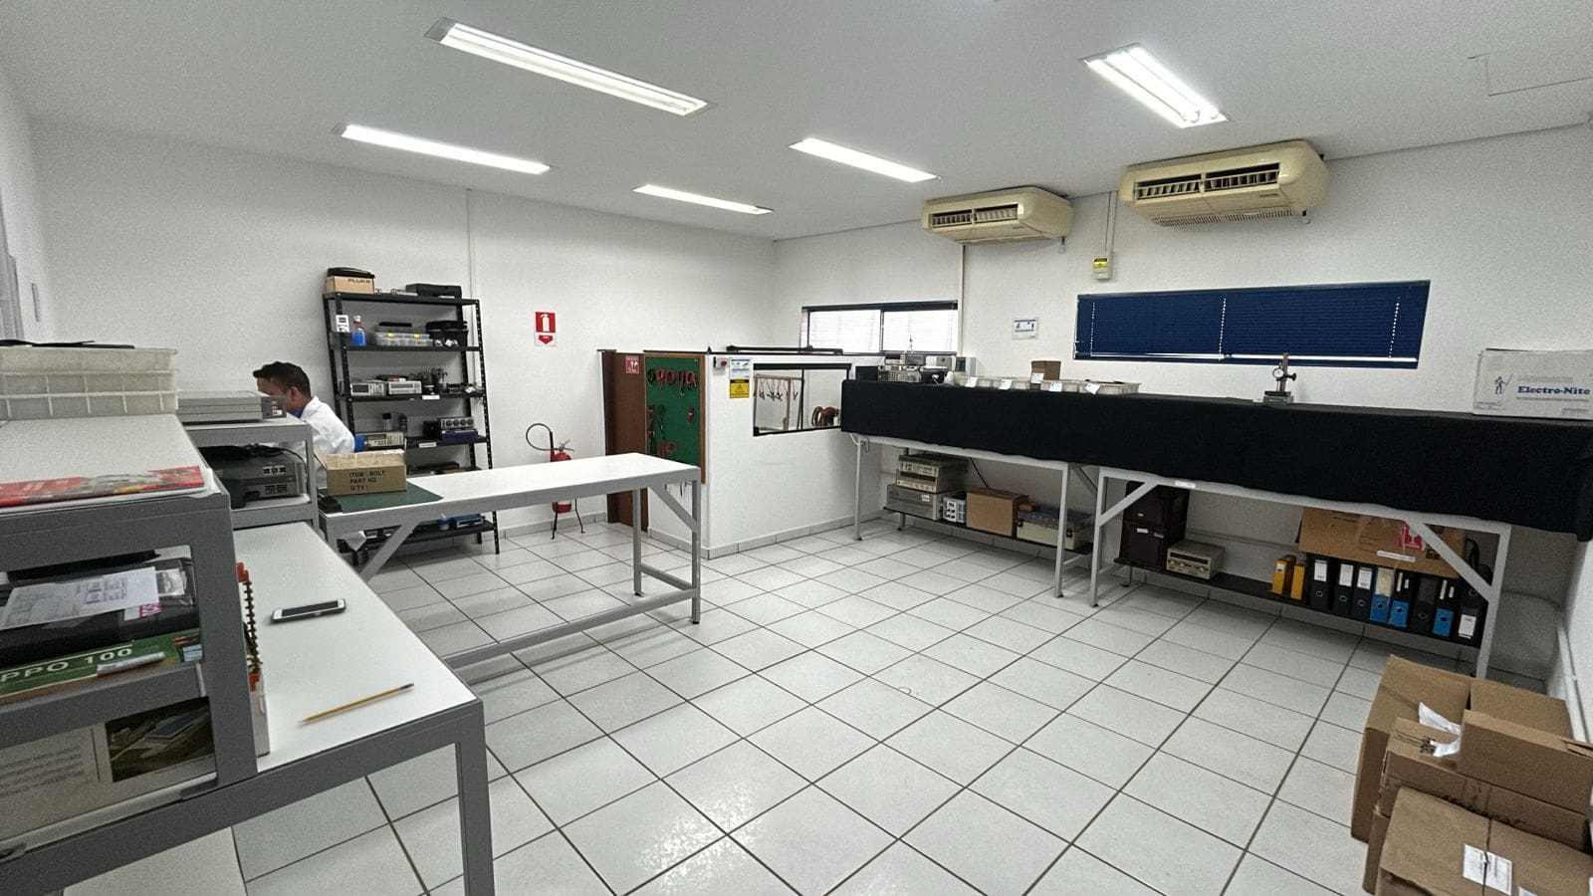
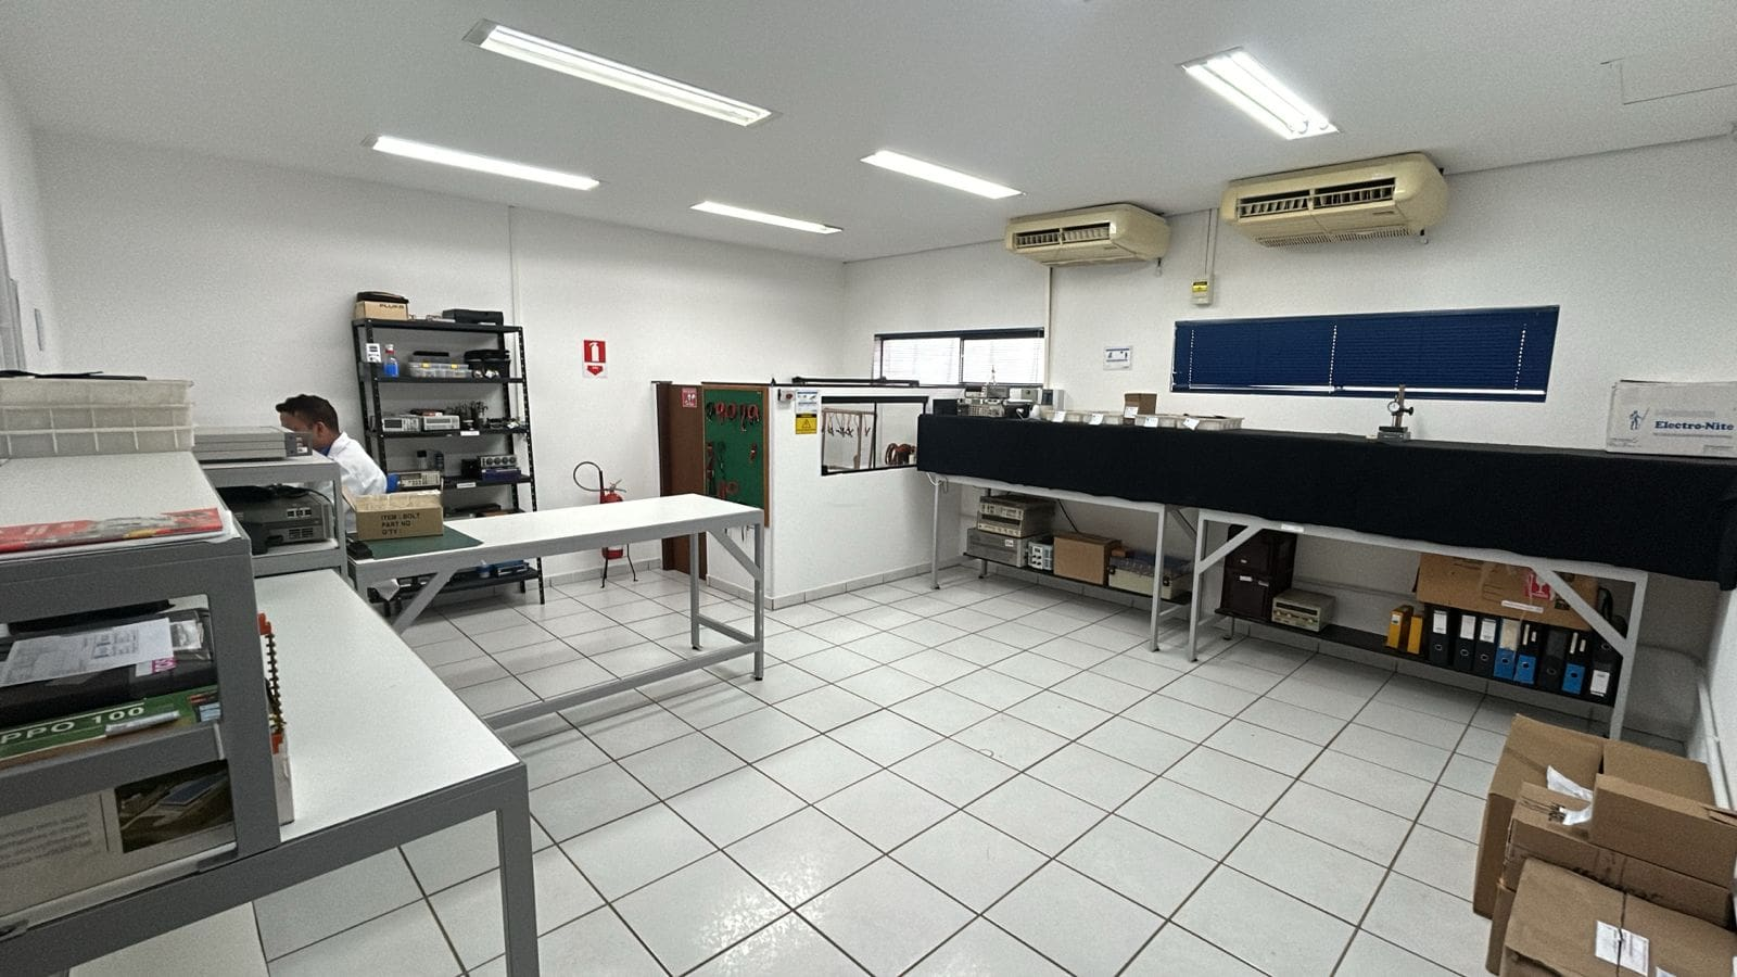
- cell phone [271,597,348,624]
- pencil [298,682,415,724]
